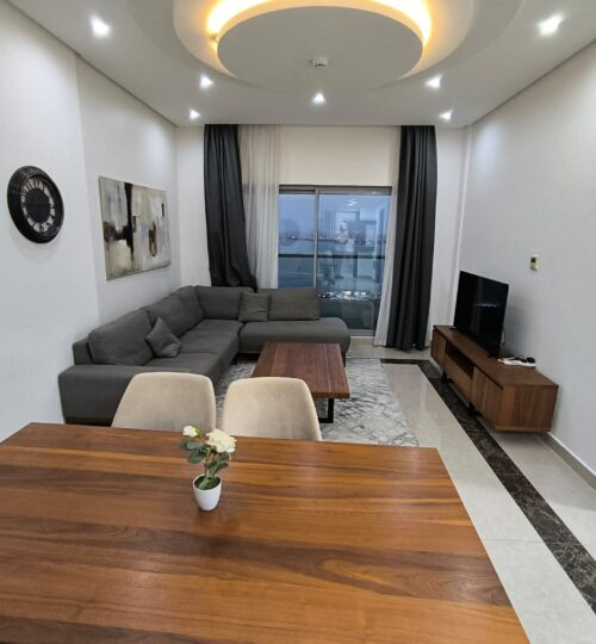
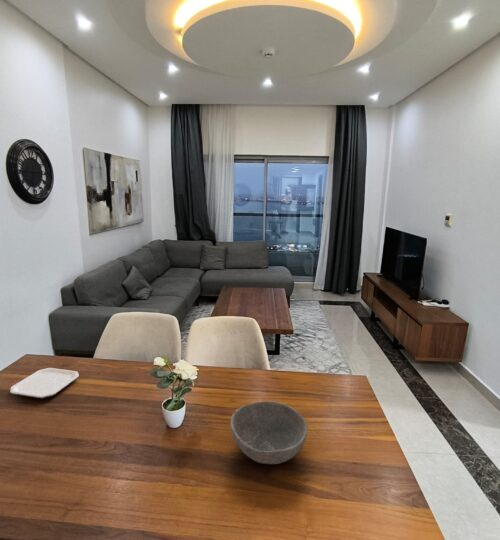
+ plate [9,367,80,399]
+ bowl [229,400,308,465]
